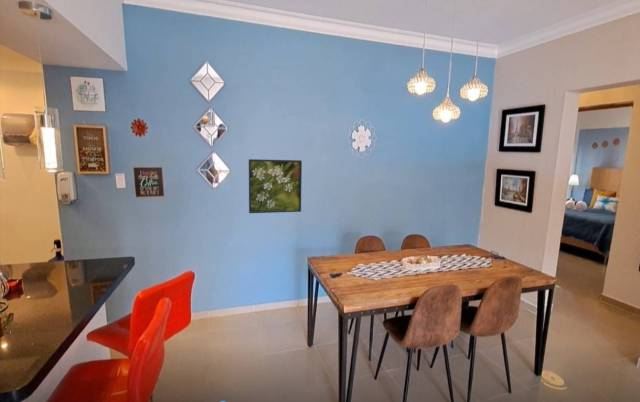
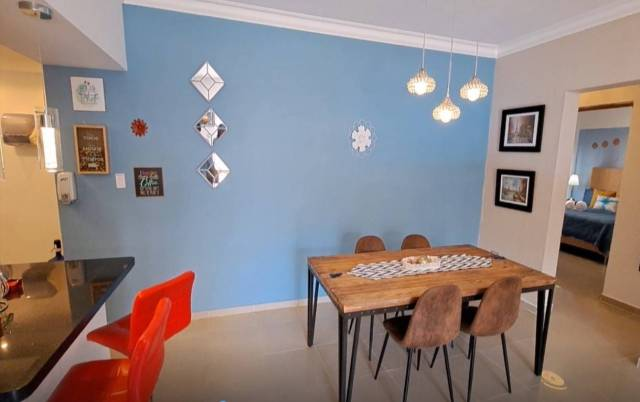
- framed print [248,158,303,214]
